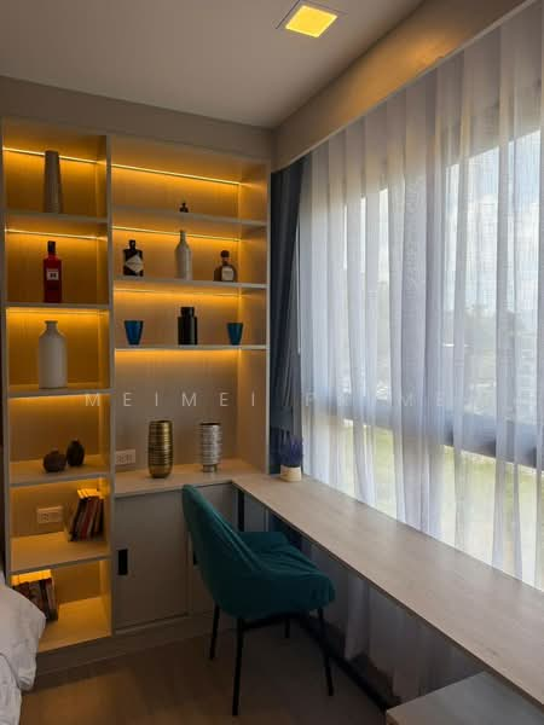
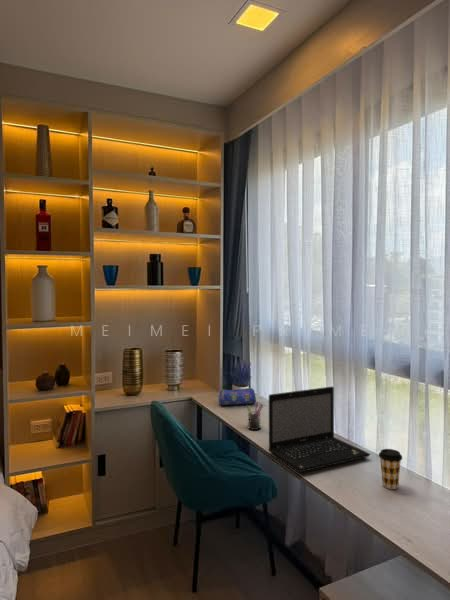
+ coffee cup [378,448,403,490]
+ pencil case [217,387,257,406]
+ pen holder [245,400,264,431]
+ laptop [268,386,371,474]
